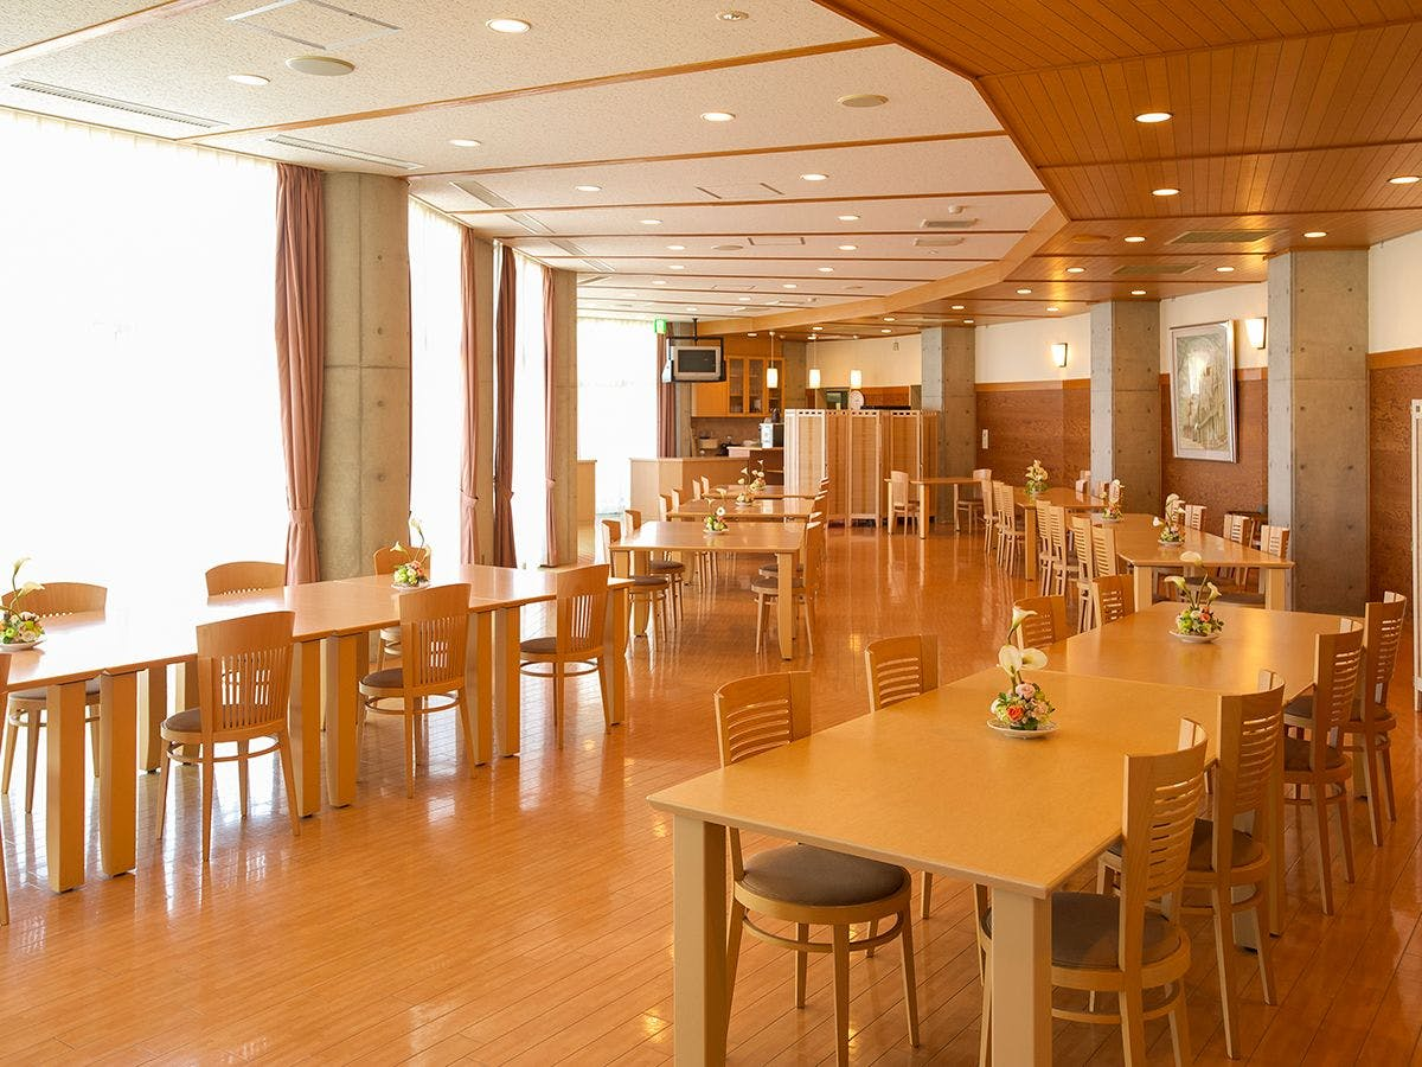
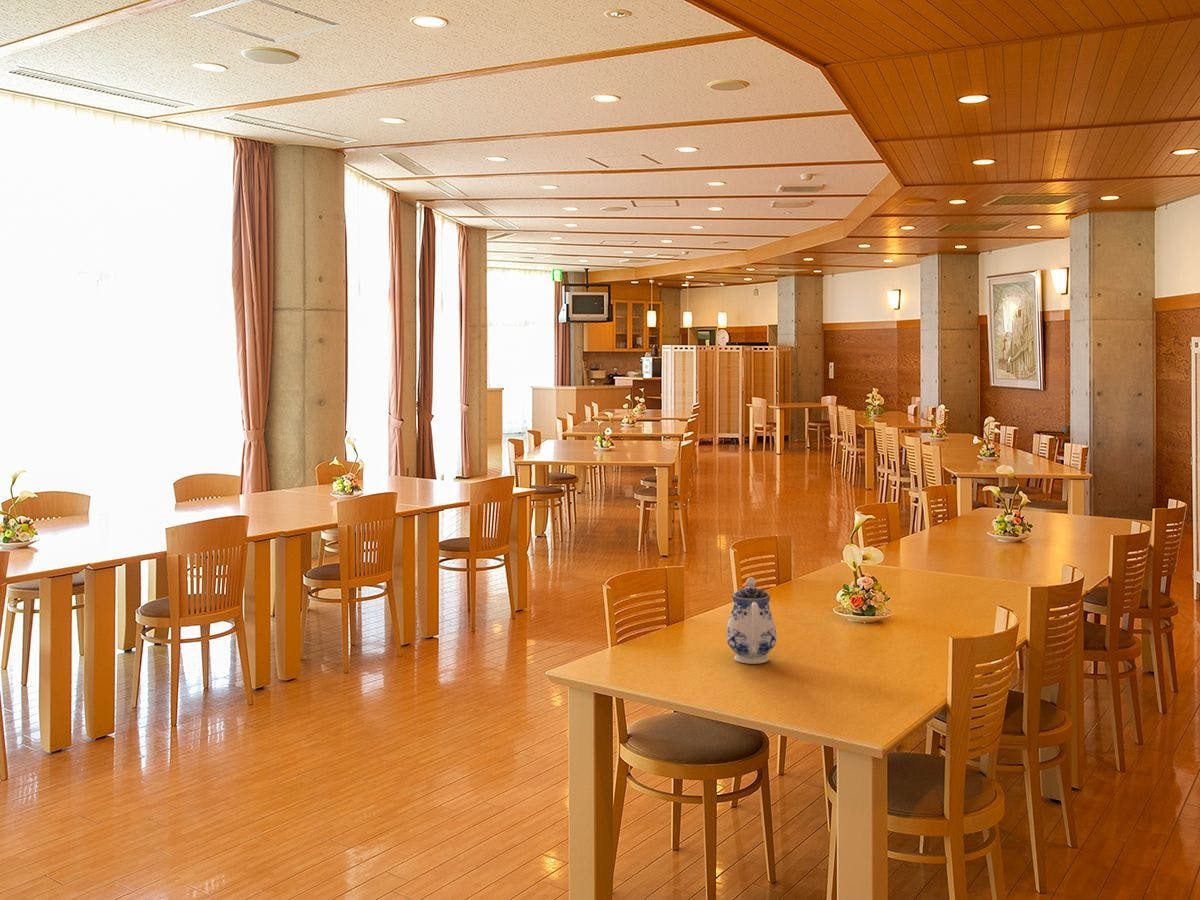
+ teapot [725,577,778,665]
